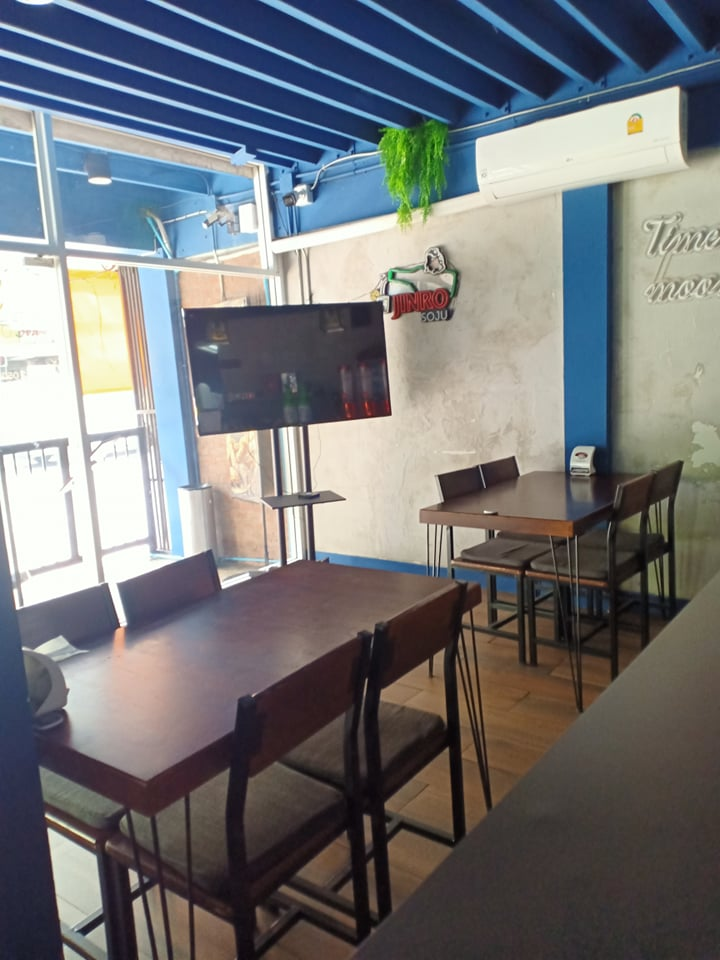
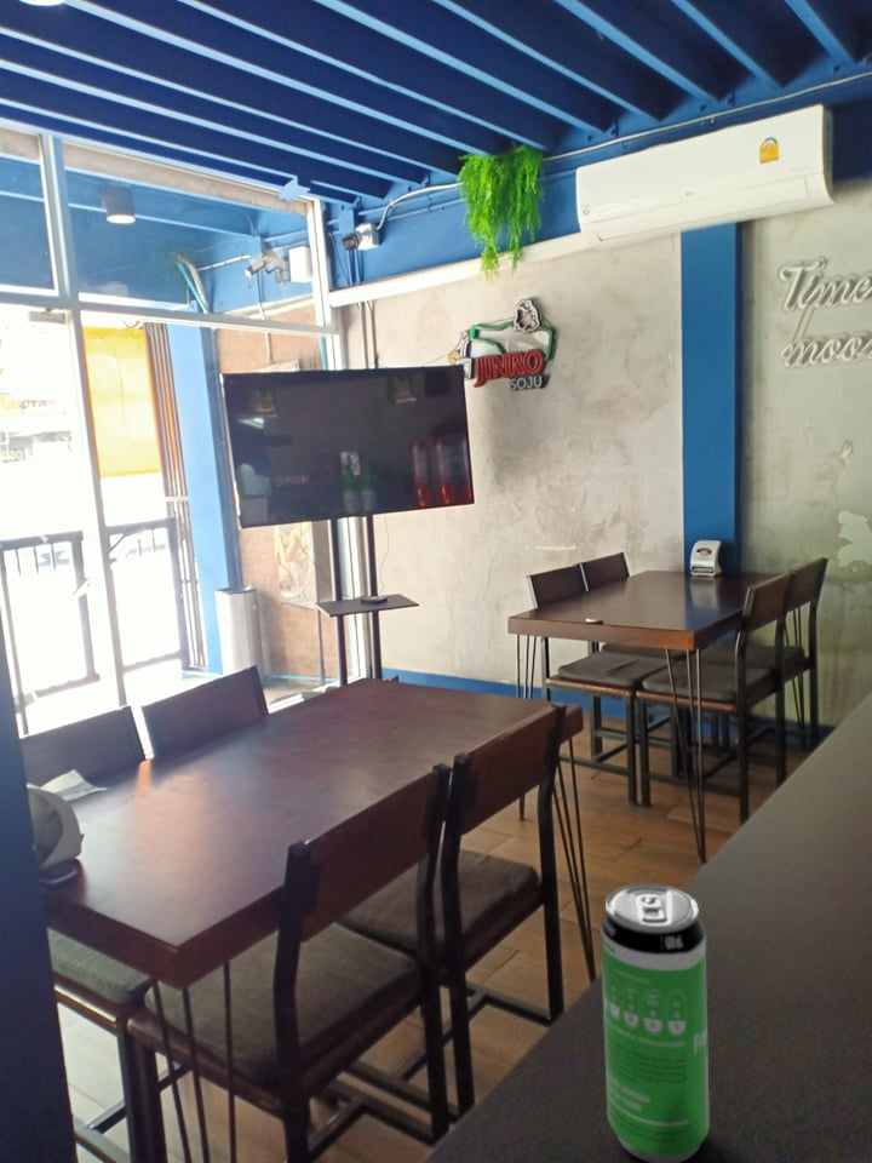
+ beverage can [600,882,711,1163]
